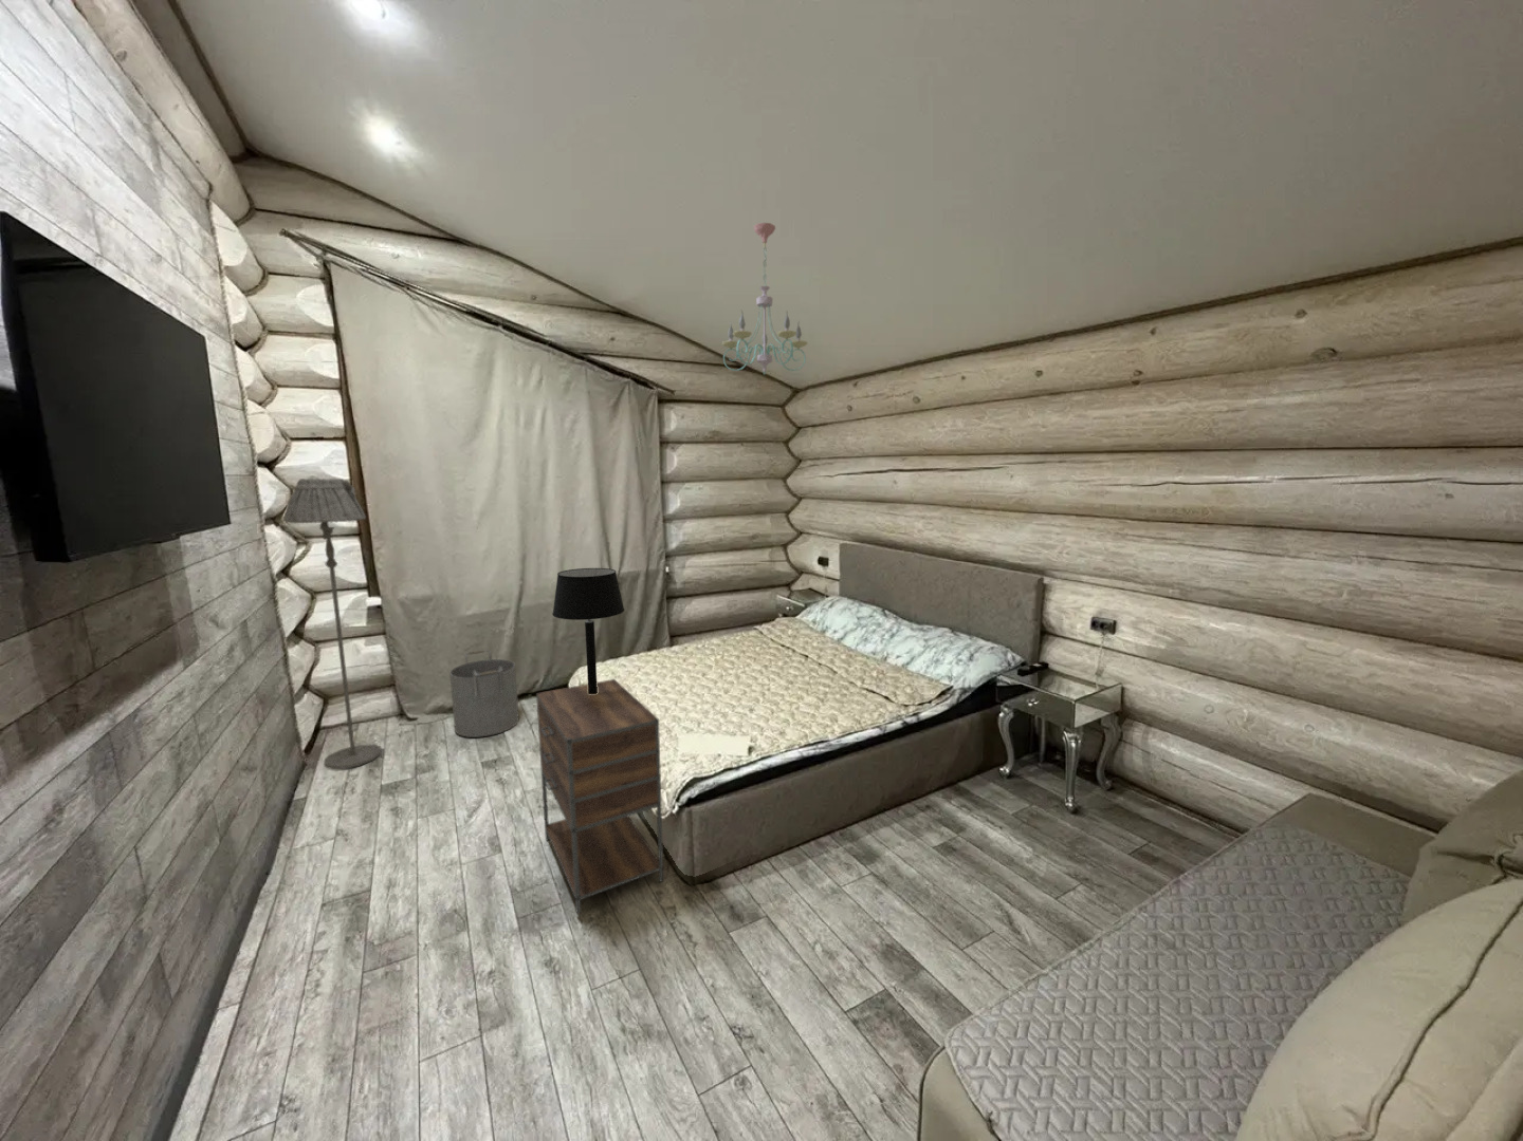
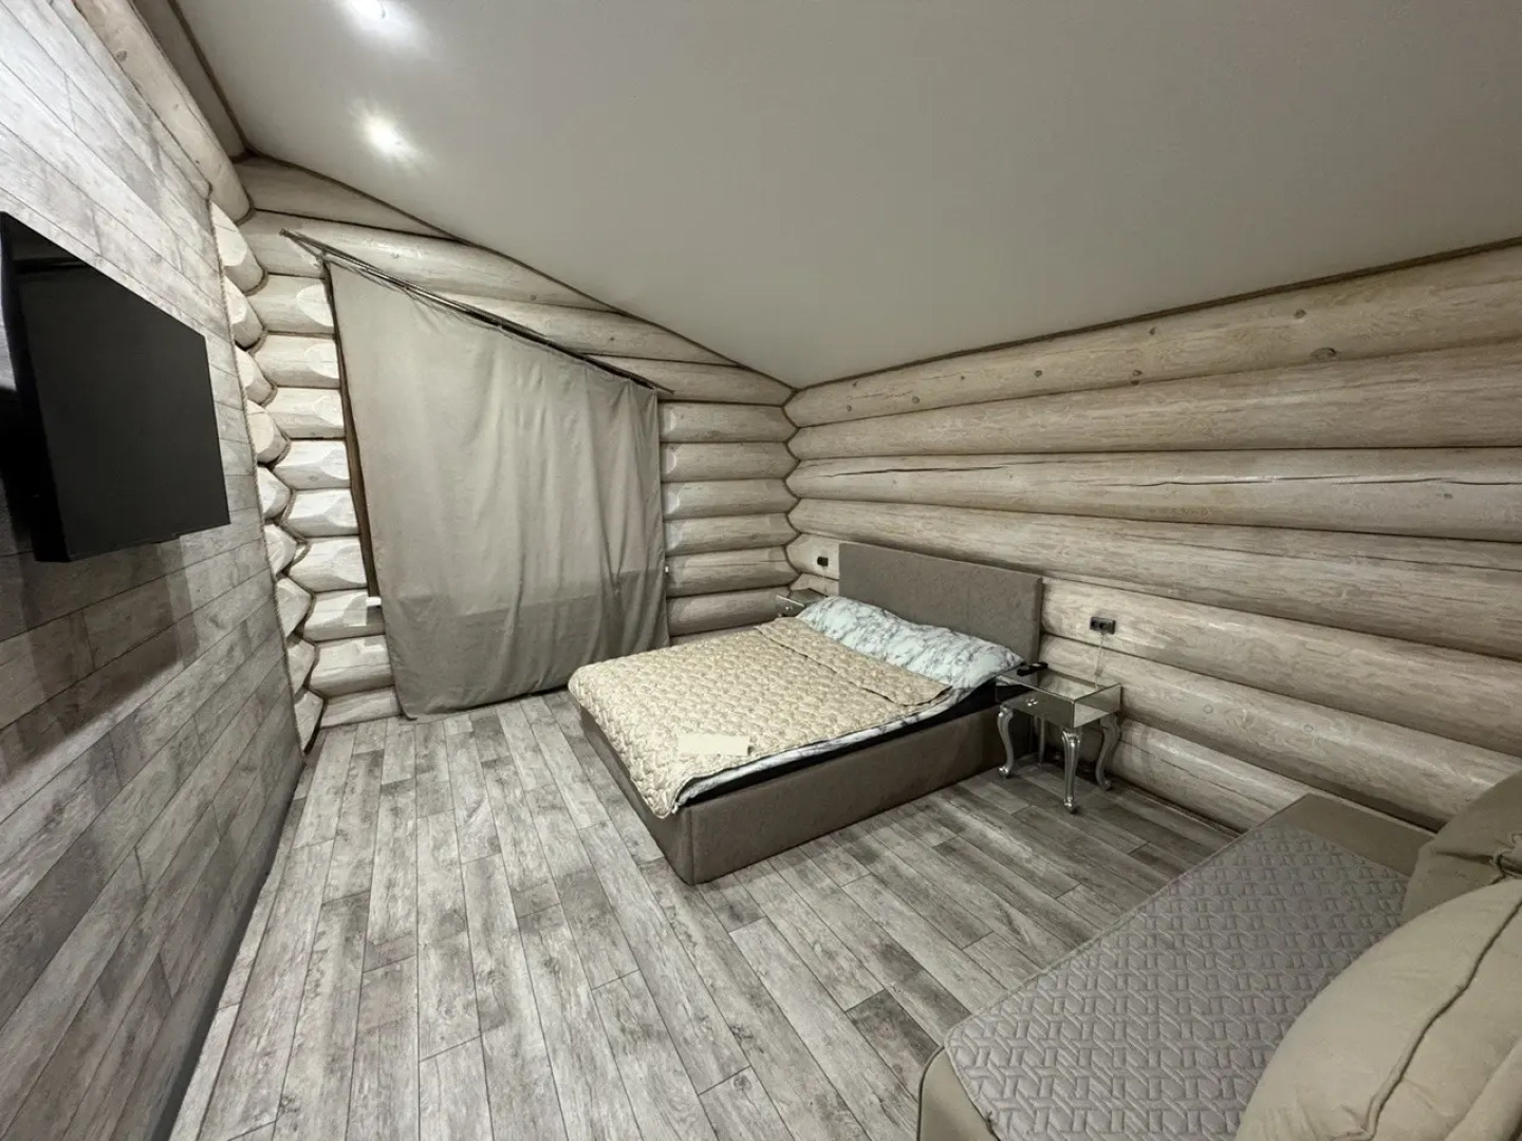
- bucket [449,648,520,738]
- nightstand [535,678,664,914]
- chandelier [721,222,808,376]
- table lamp [552,567,625,694]
- floor lamp [282,477,383,771]
